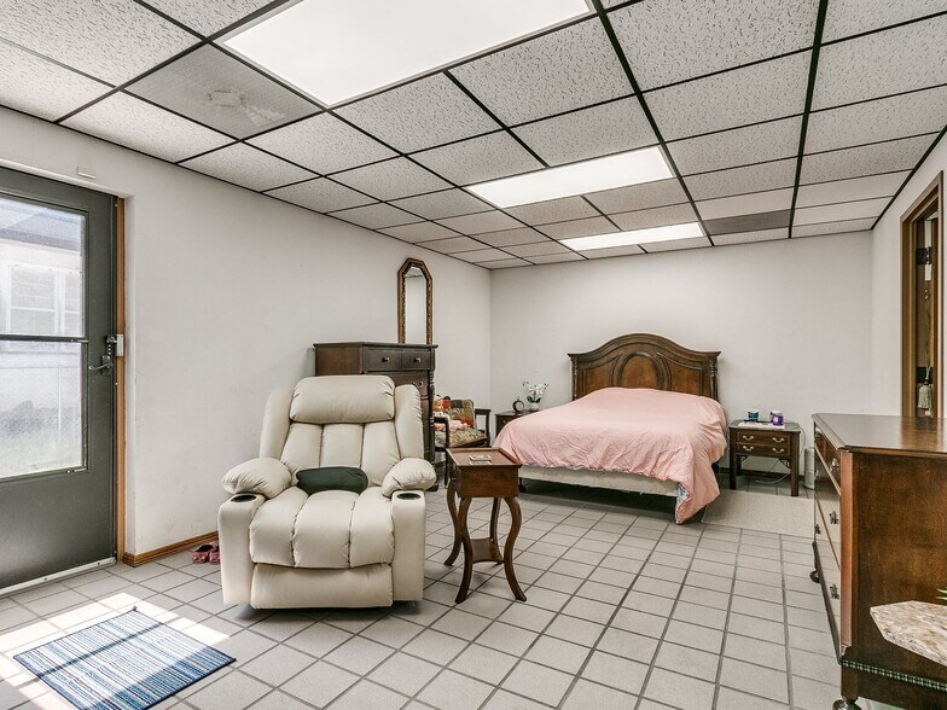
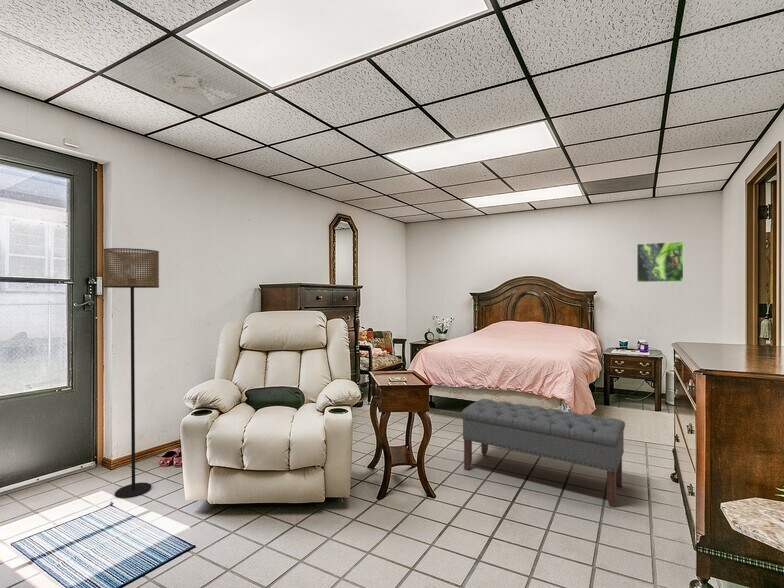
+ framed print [636,240,684,283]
+ floor lamp [103,247,160,499]
+ bench [460,398,626,508]
